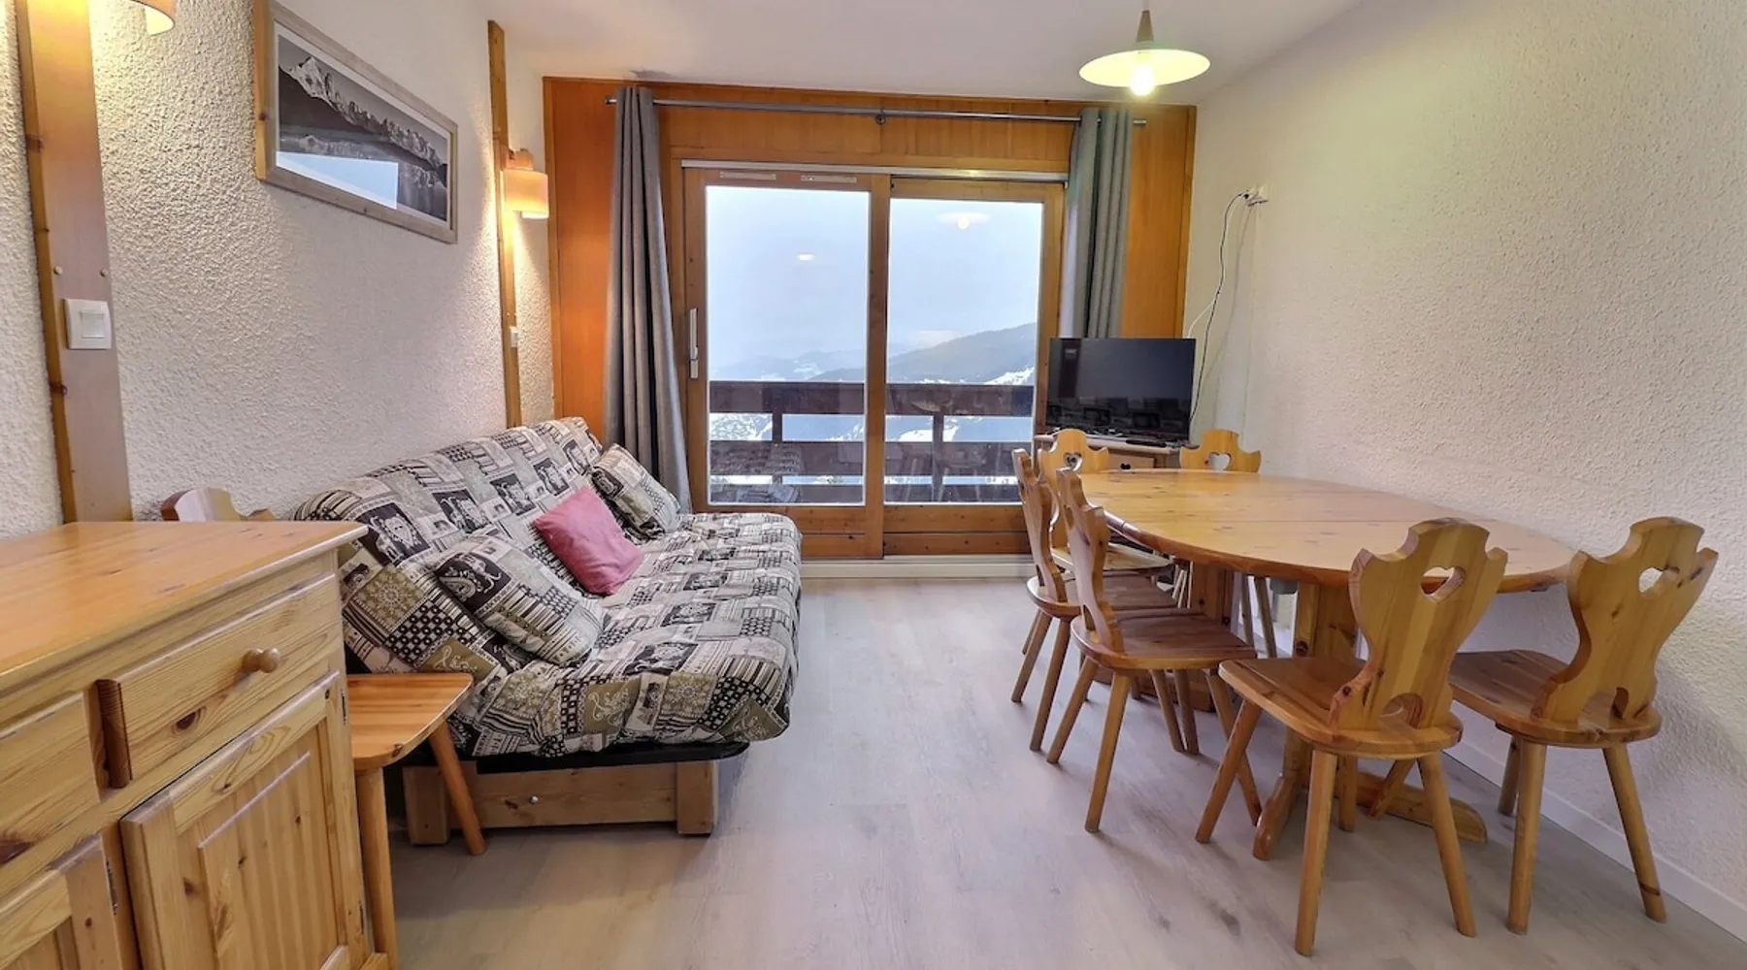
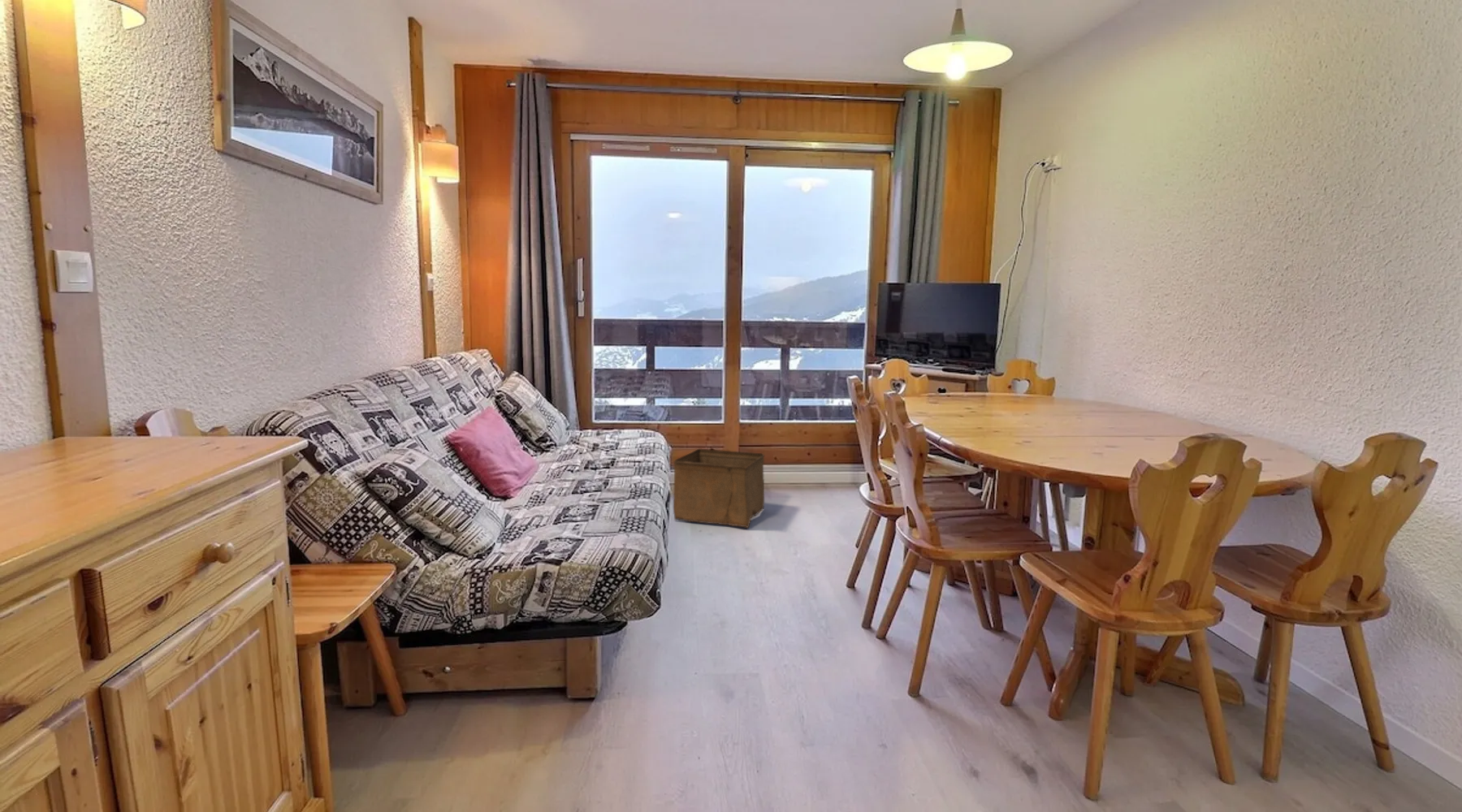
+ storage bin [673,448,765,529]
